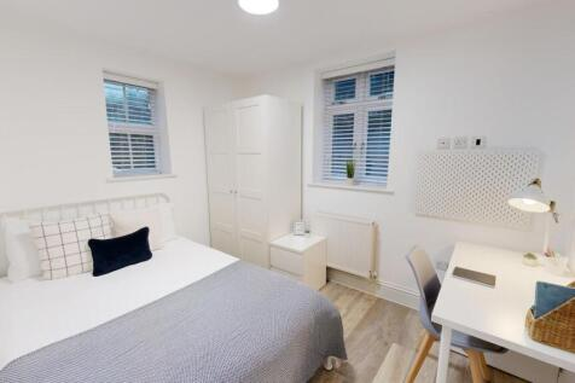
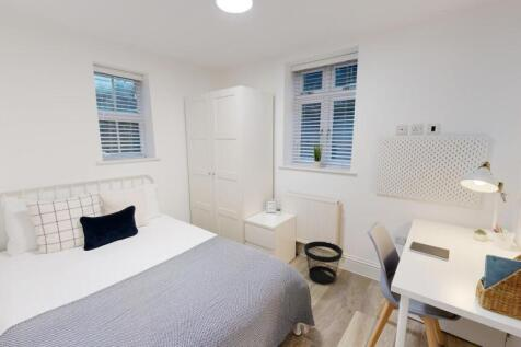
+ wastebasket [303,240,344,286]
